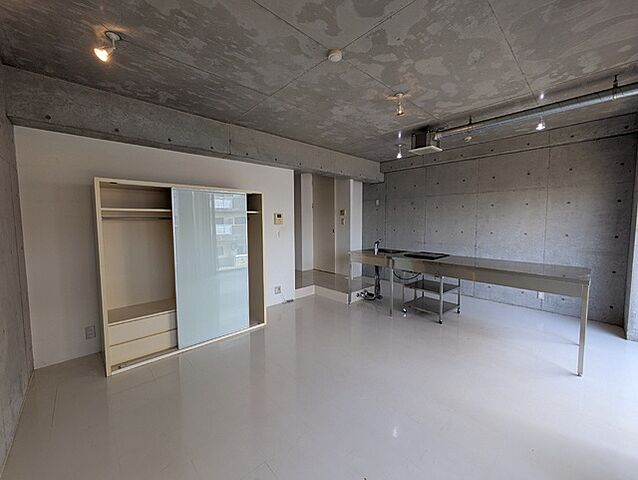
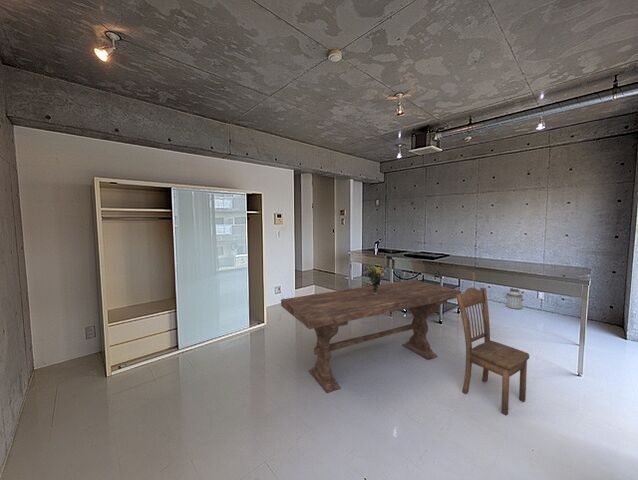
+ planter [504,287,525,310]
+ bouquet [363,265,387,294]
+ dining table [280,279,462,394]
+ dining chair [455,287,530,416]
